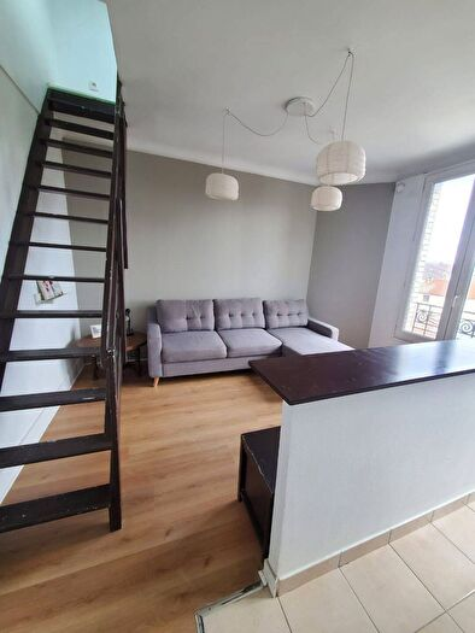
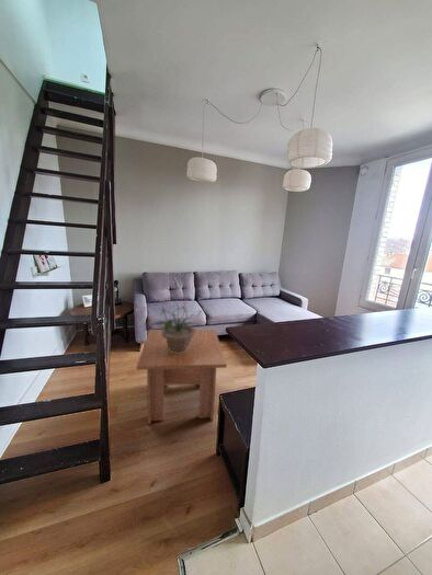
+ potted plant [151,295,203,354]
+ coffee table [135,329,228,425]
